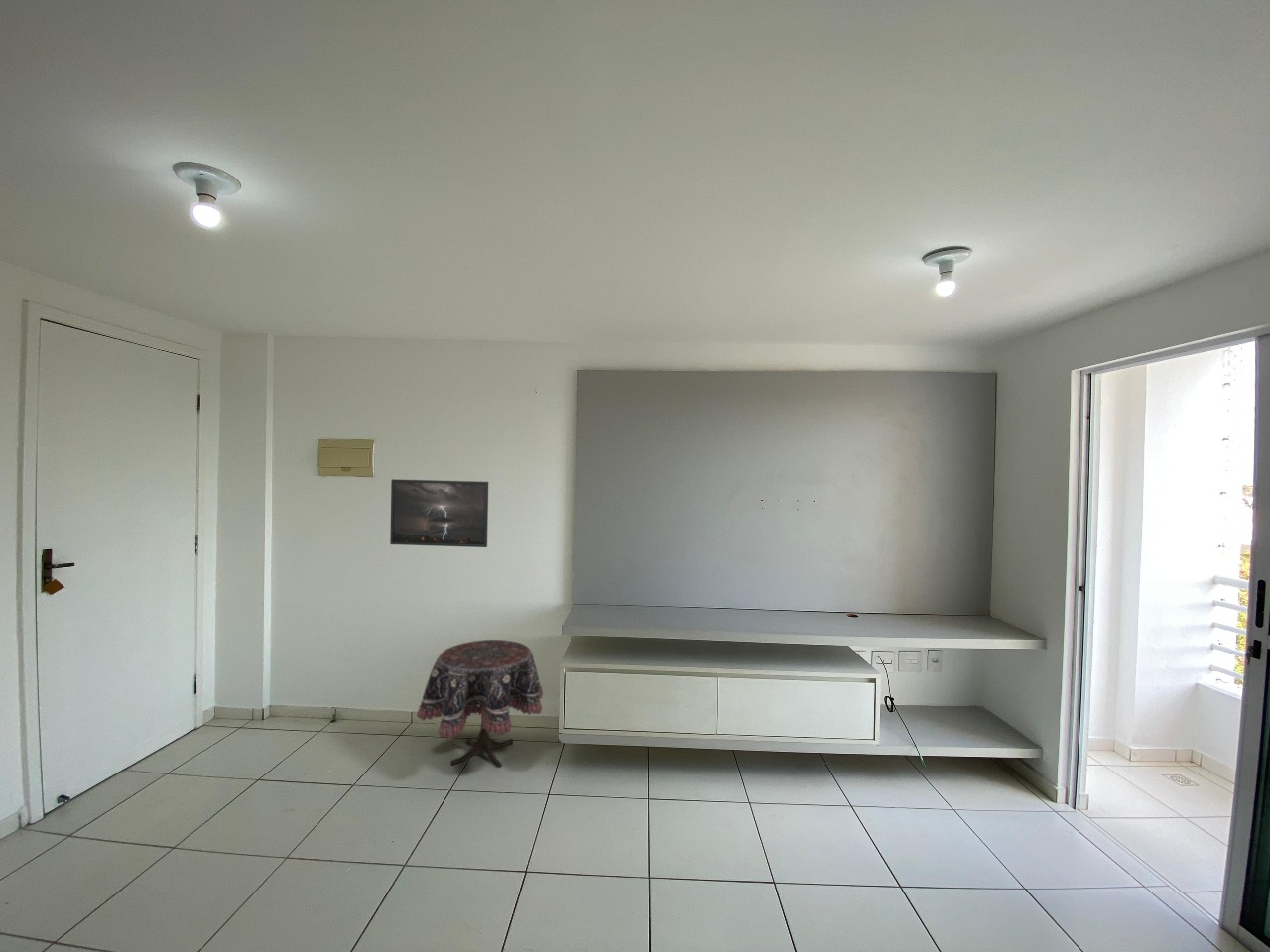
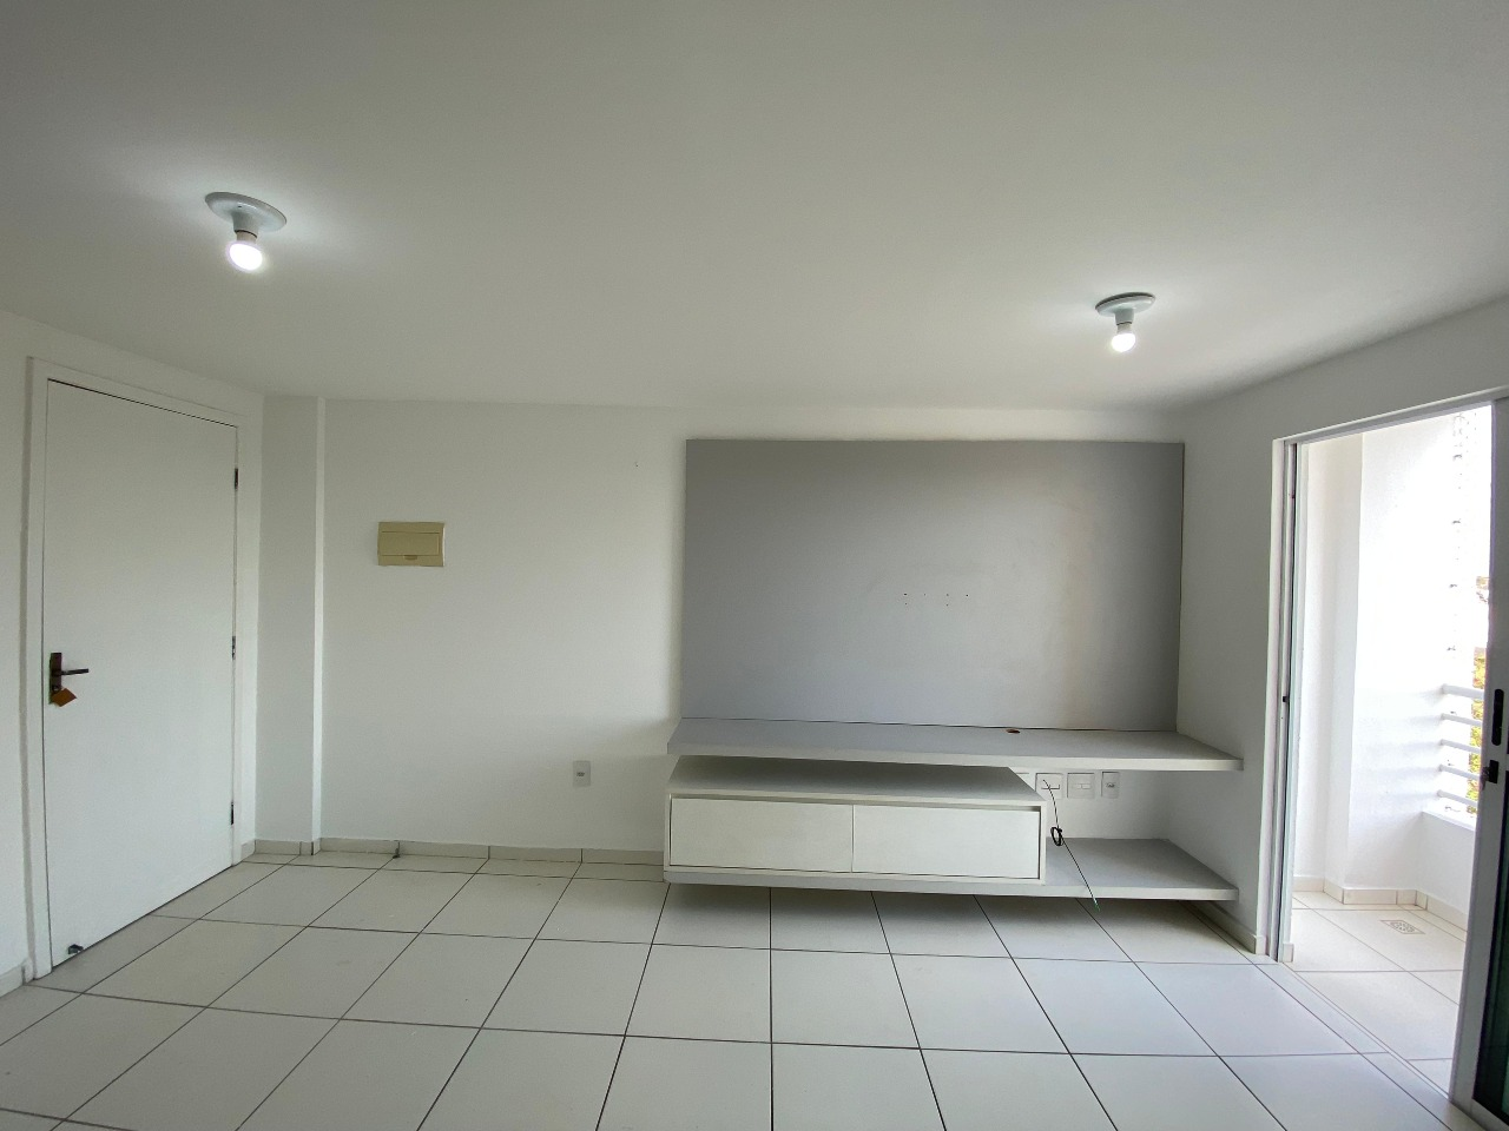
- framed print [389,478,489,548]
- side table [416,639,544,769]
